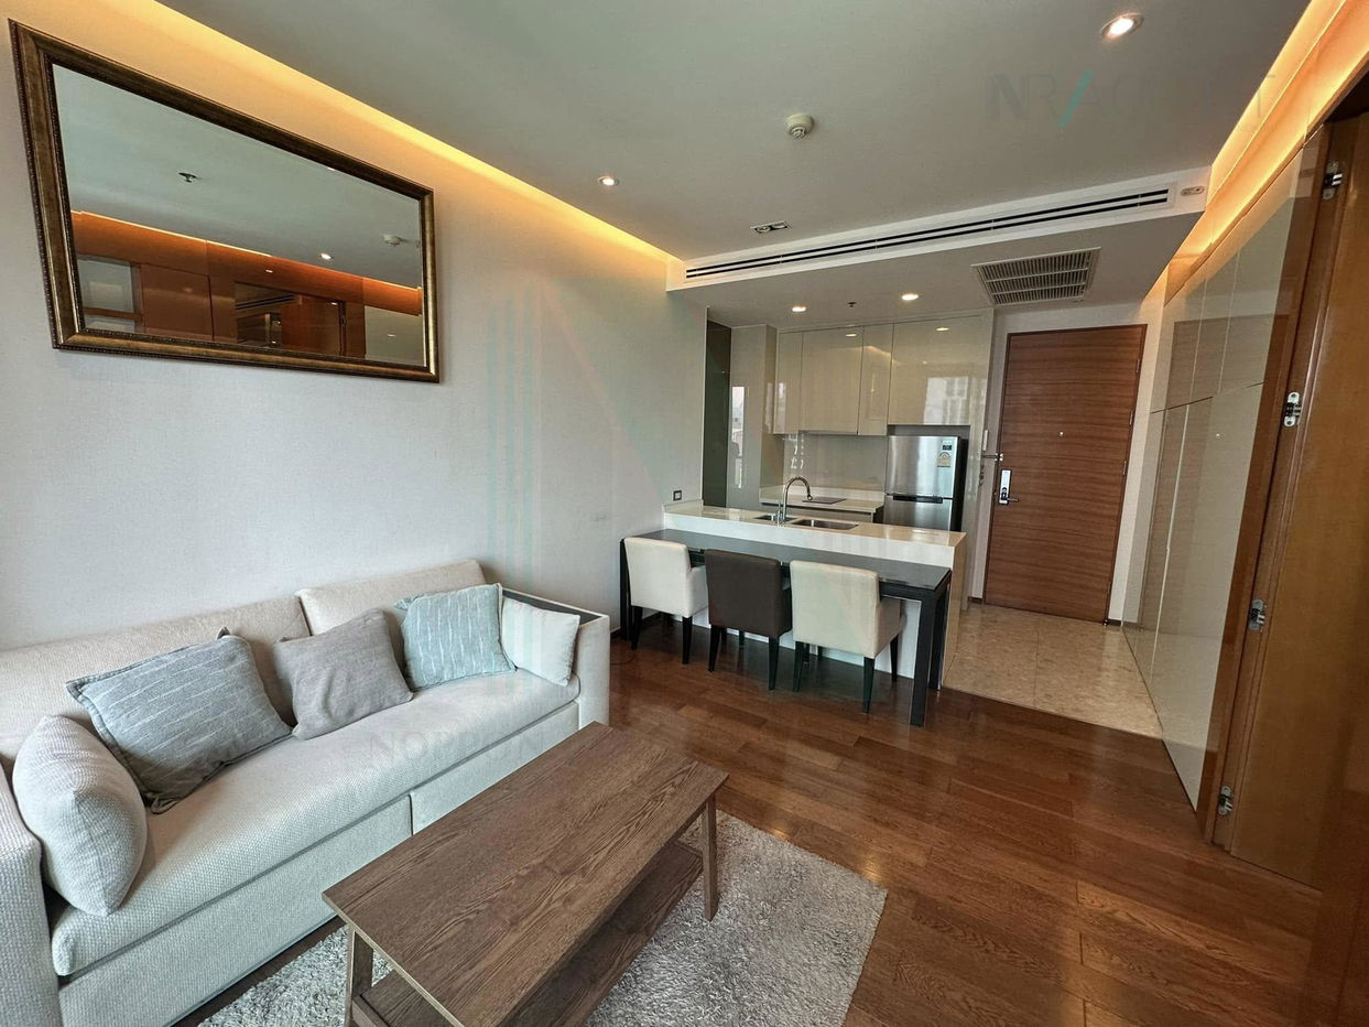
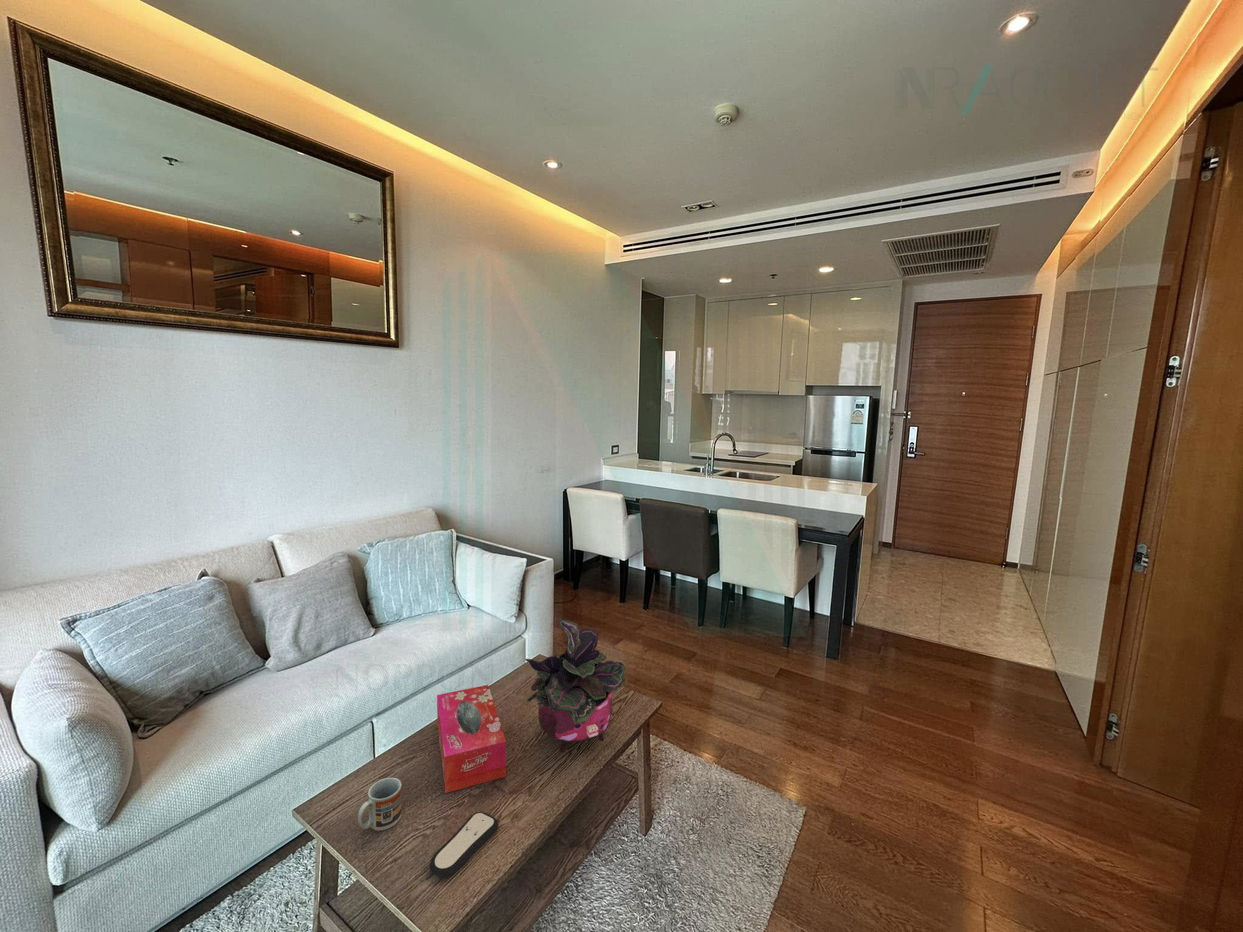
+ remote control [428,811,499,879]
+ cup [357,777,403,832]
+ tissue box [436,684,507,794]
+ potted plant [524,619,626,753]
